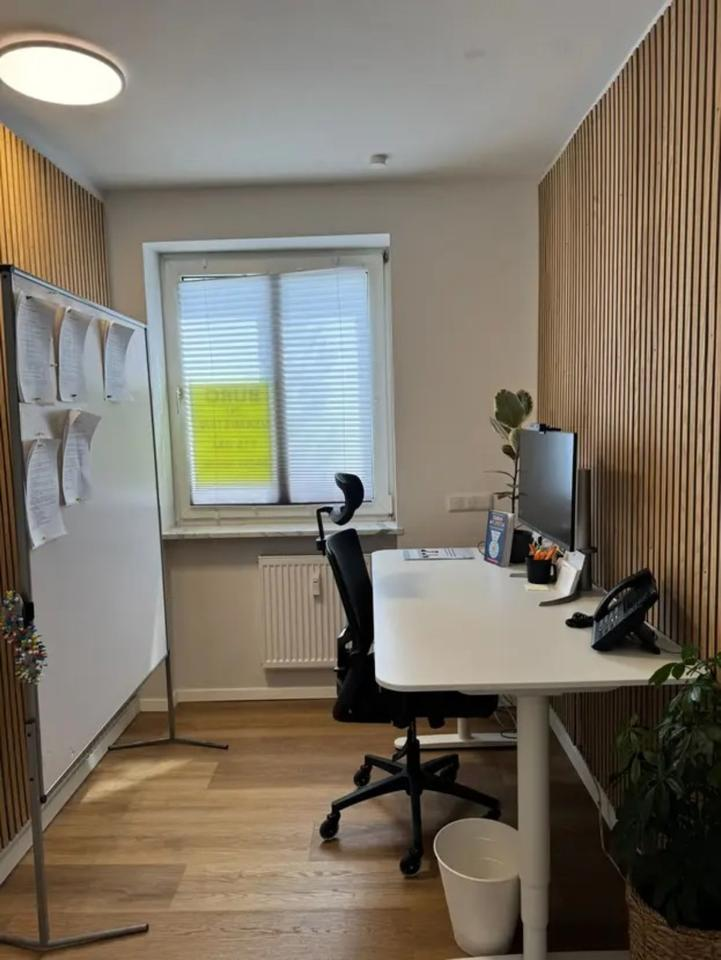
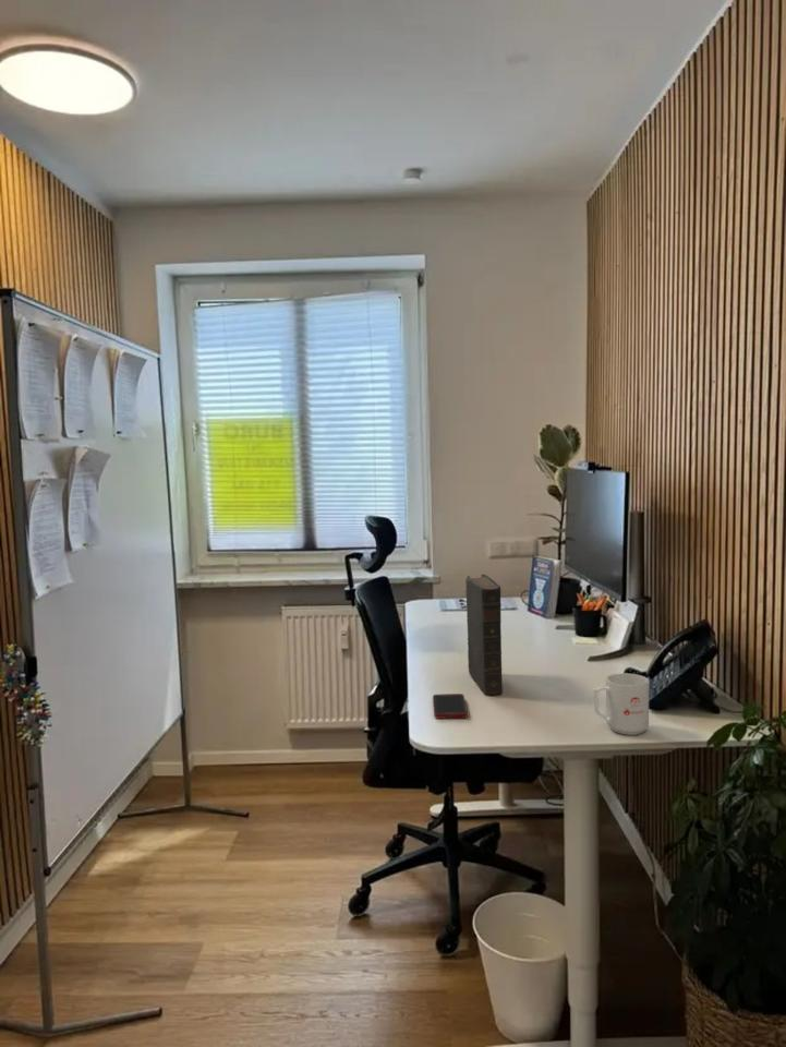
+ book [464,574,504,696]
+ mug [592,672,650,736]
+ cell phone [432,693,469,720]
